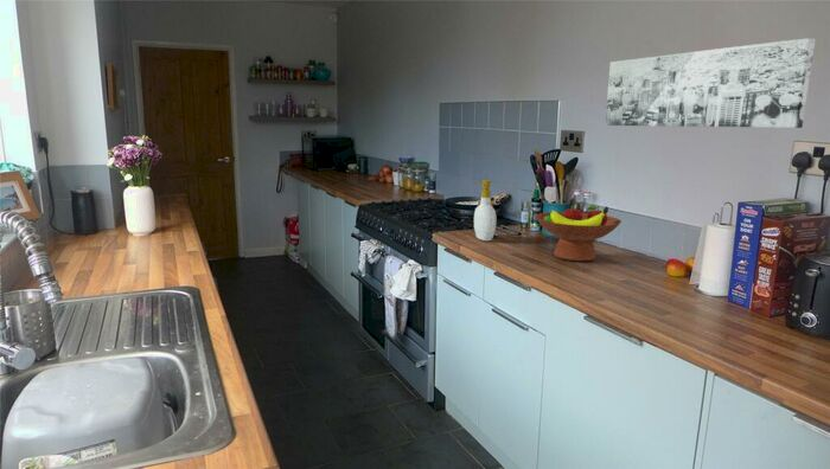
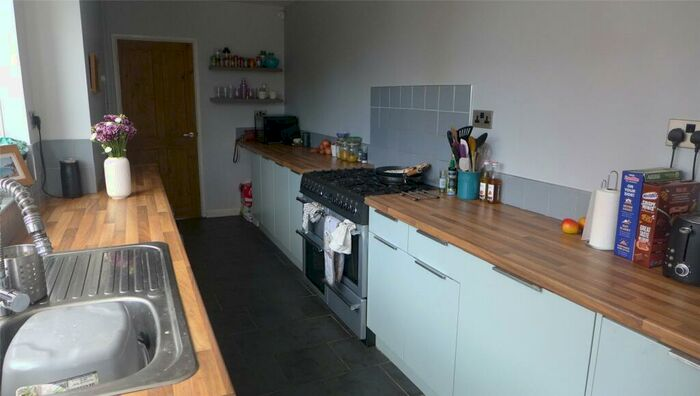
- soap bottle [473,179,498,242]
- wall art [604,37,817,129]
- fruit bowl [534,204,622,262]
